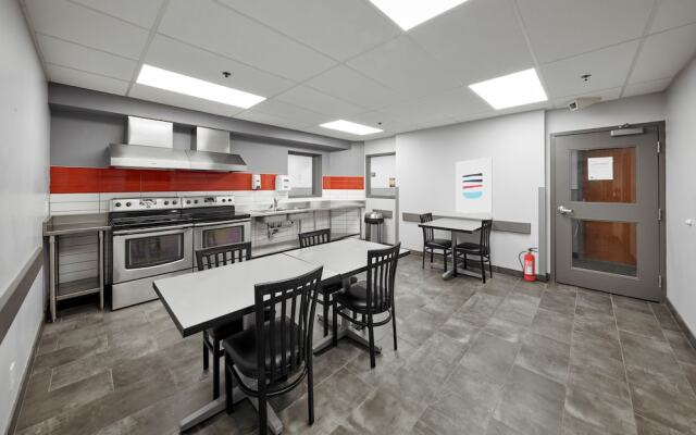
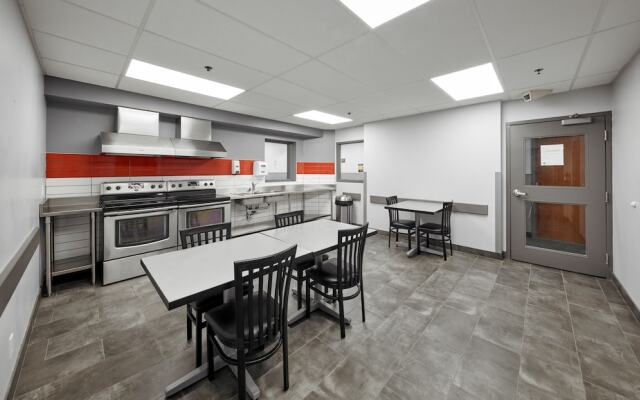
- fire extinguisher [518,247,539,282]
- wall art [455,157,494,214]
